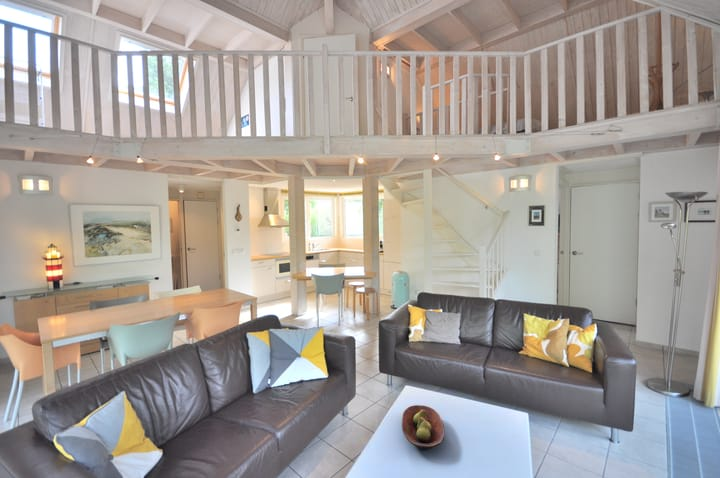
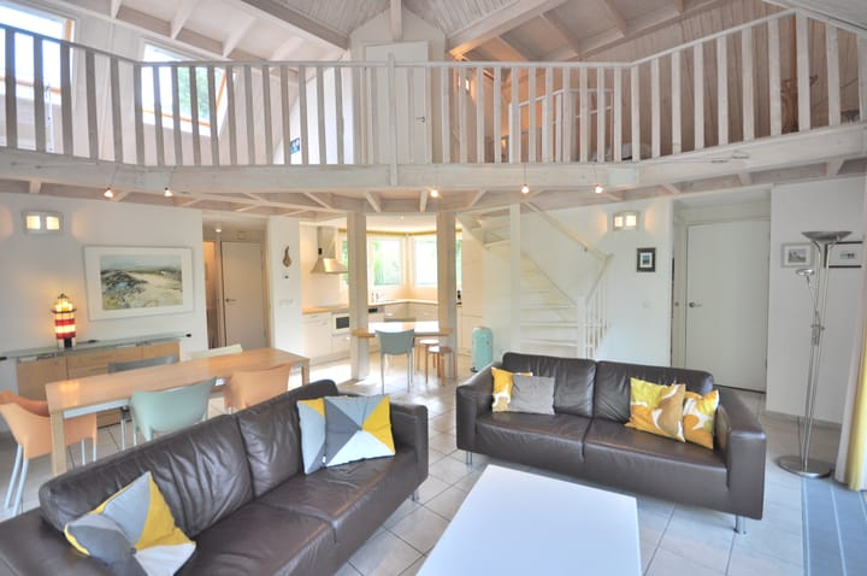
- fruit bowl [401,404,446,451]
